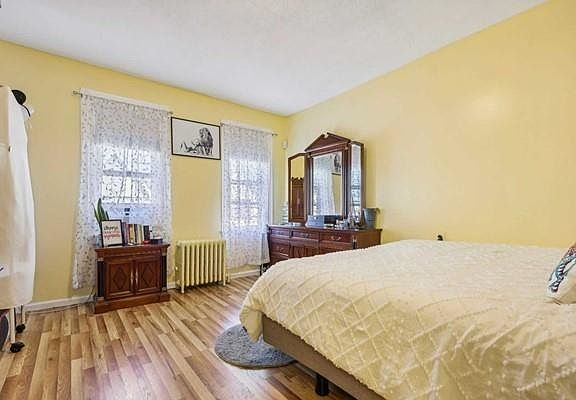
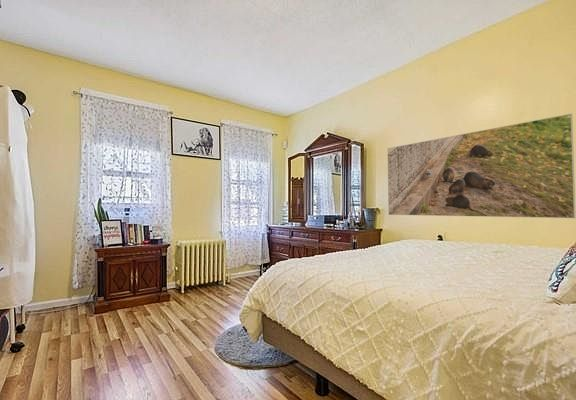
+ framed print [386,113,576,219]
